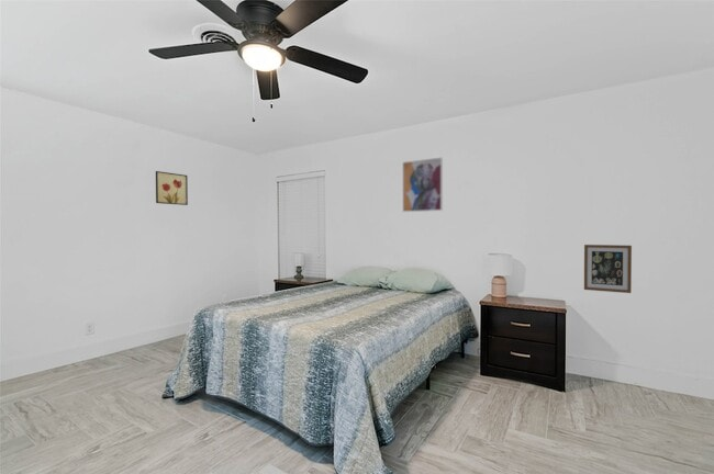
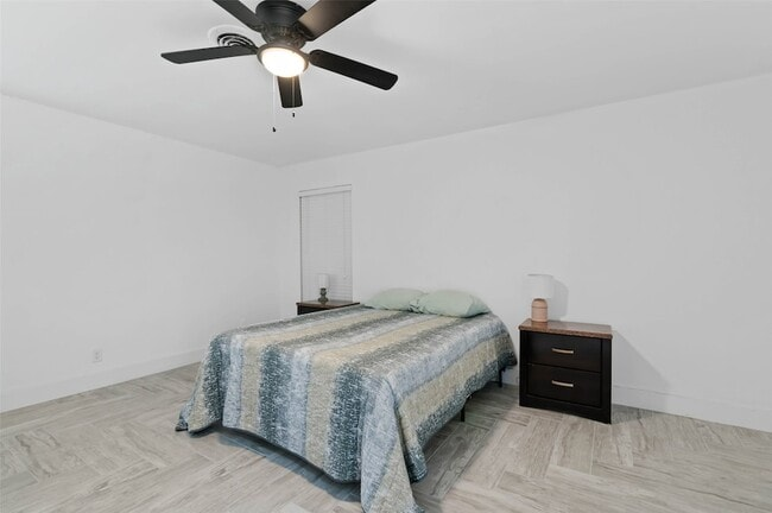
- wall art [401,156,444,213]
- wall art [583,244,633,294]
- wall art [155,170,189,206]
